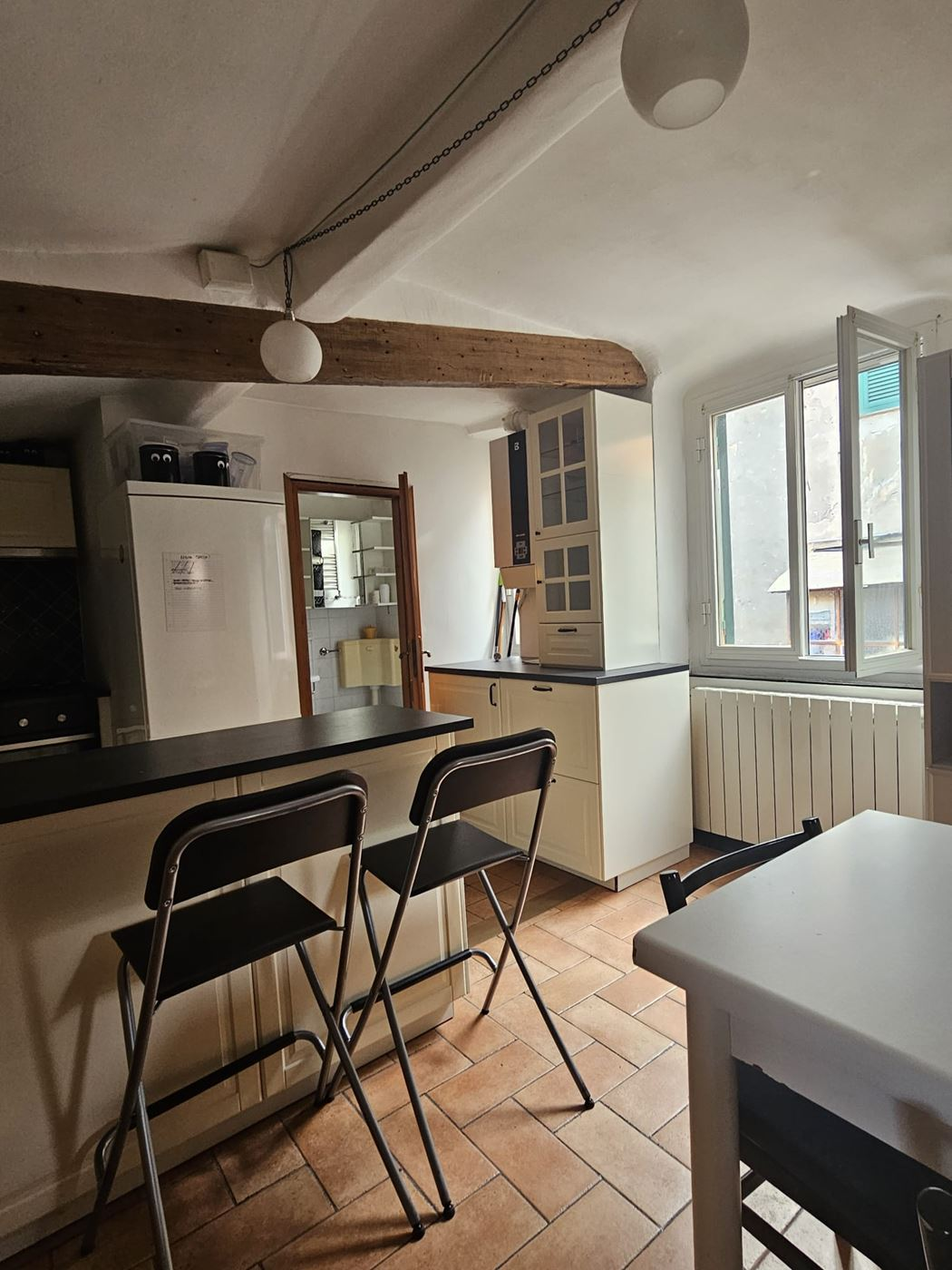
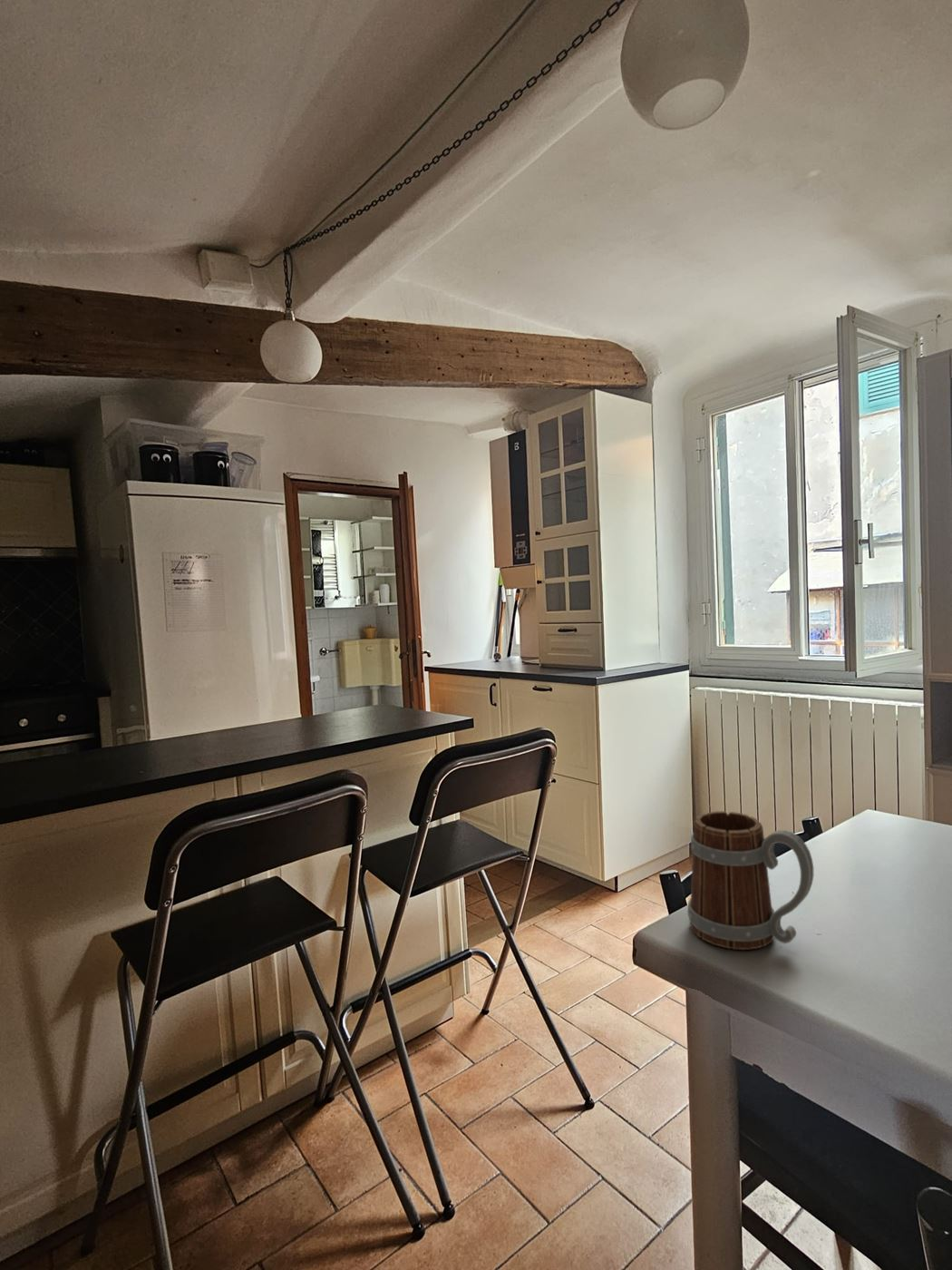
+ mug [687,810,814,951]
